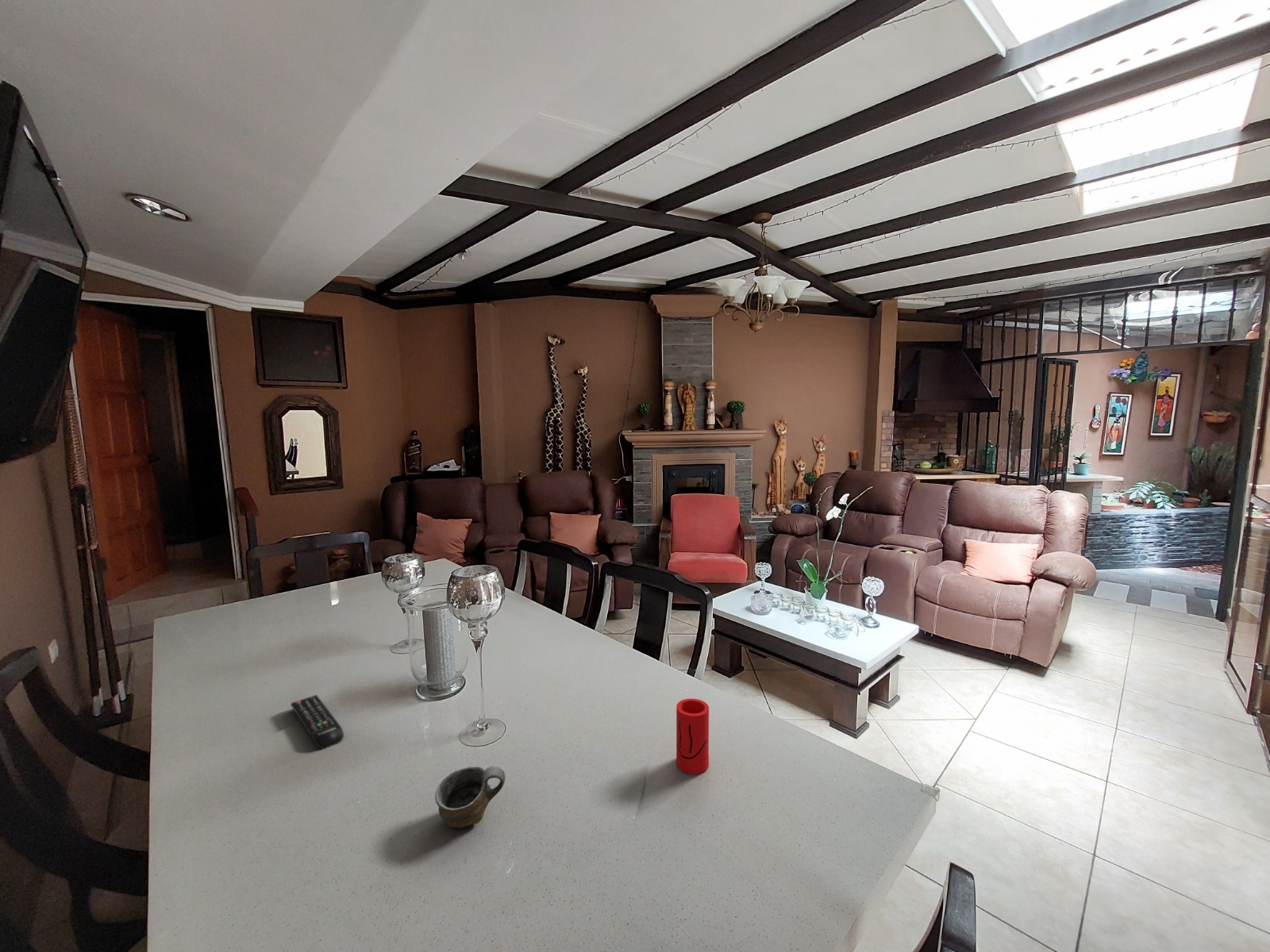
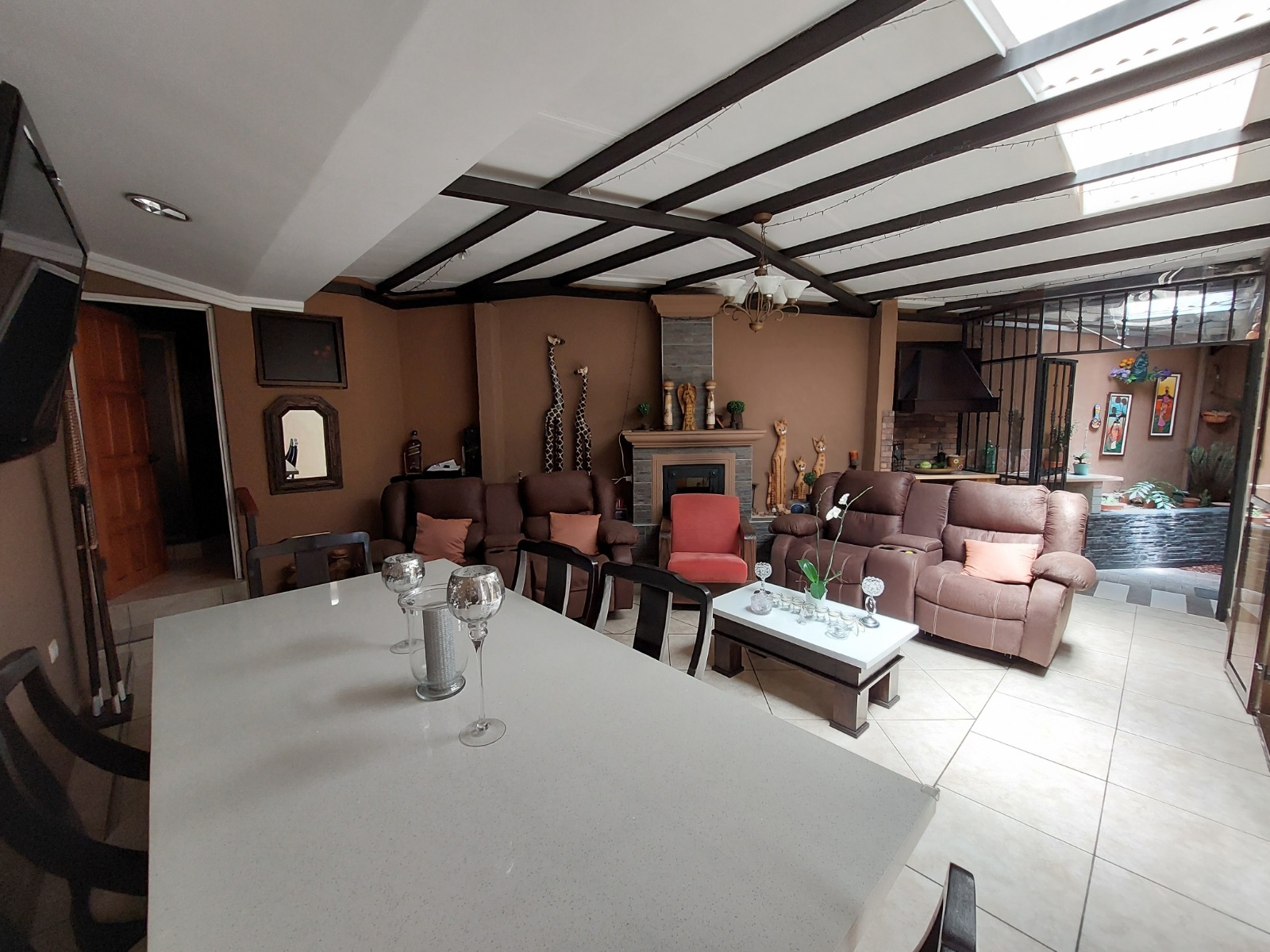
- remote control [290,694,344,750]
- cup [434,766,506,828]
- cup [675,697,710,774]
